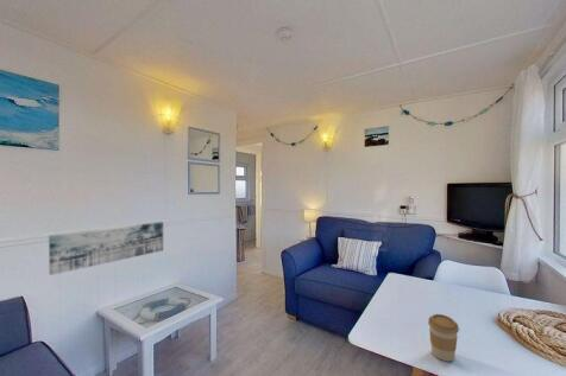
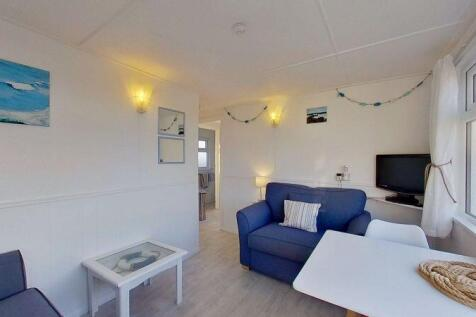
- wall art [48,221,164,276]
- coffee cup [427,313,460,363]
